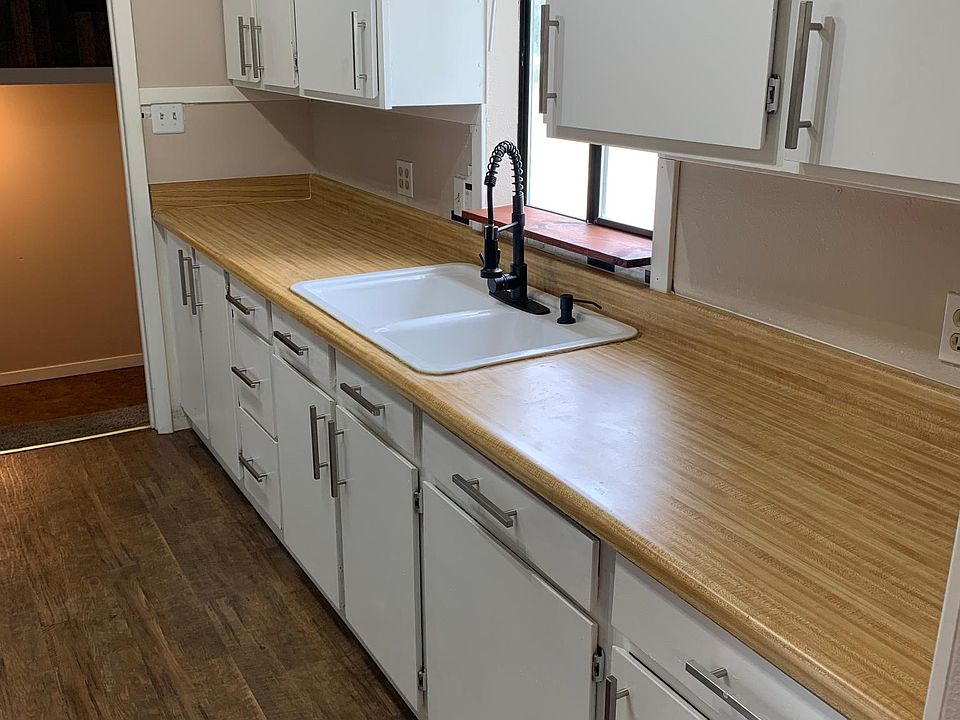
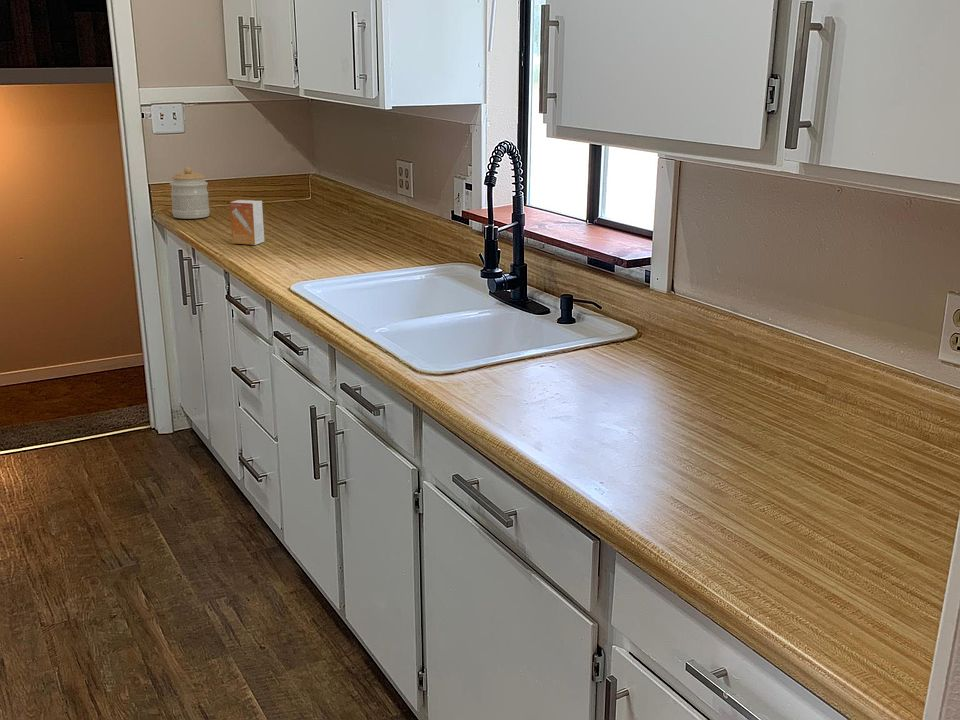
+ jar [169,166,211,220]
+ small box [229,199,265,246]
